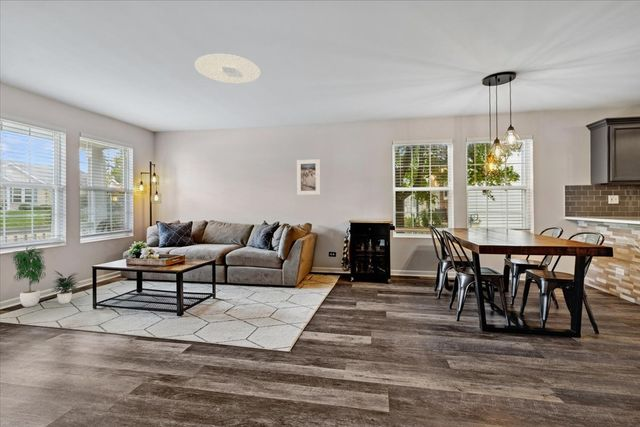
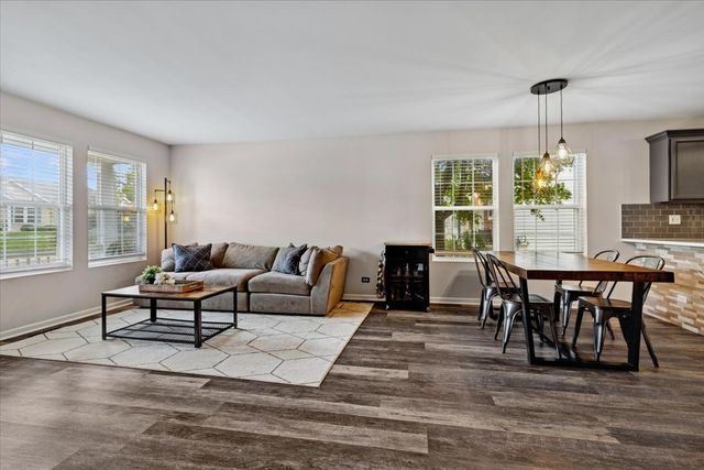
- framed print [296,158,321,196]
- potted plant [11,244,81,308]
- ceiling light [194,53,261,84]
